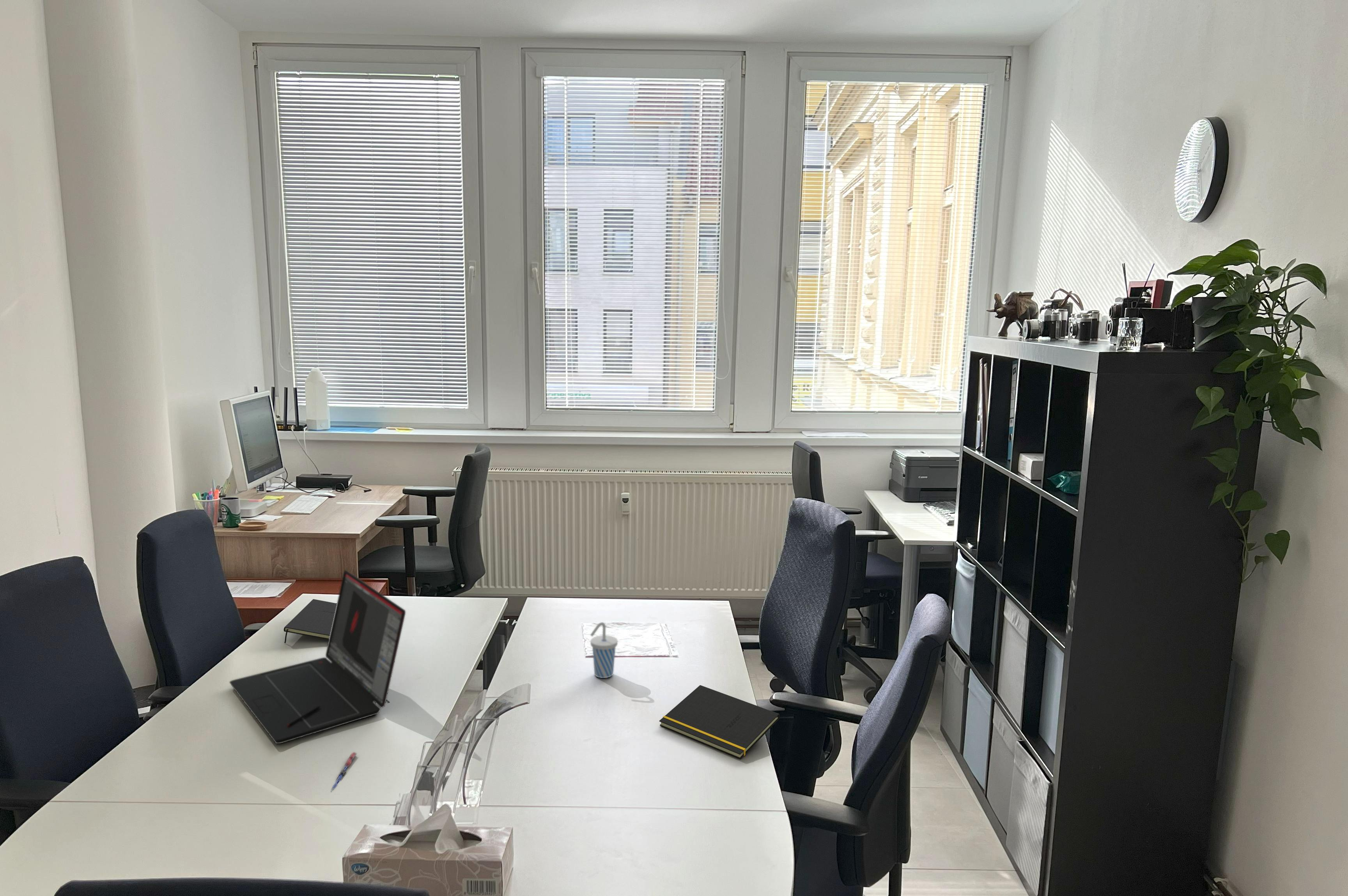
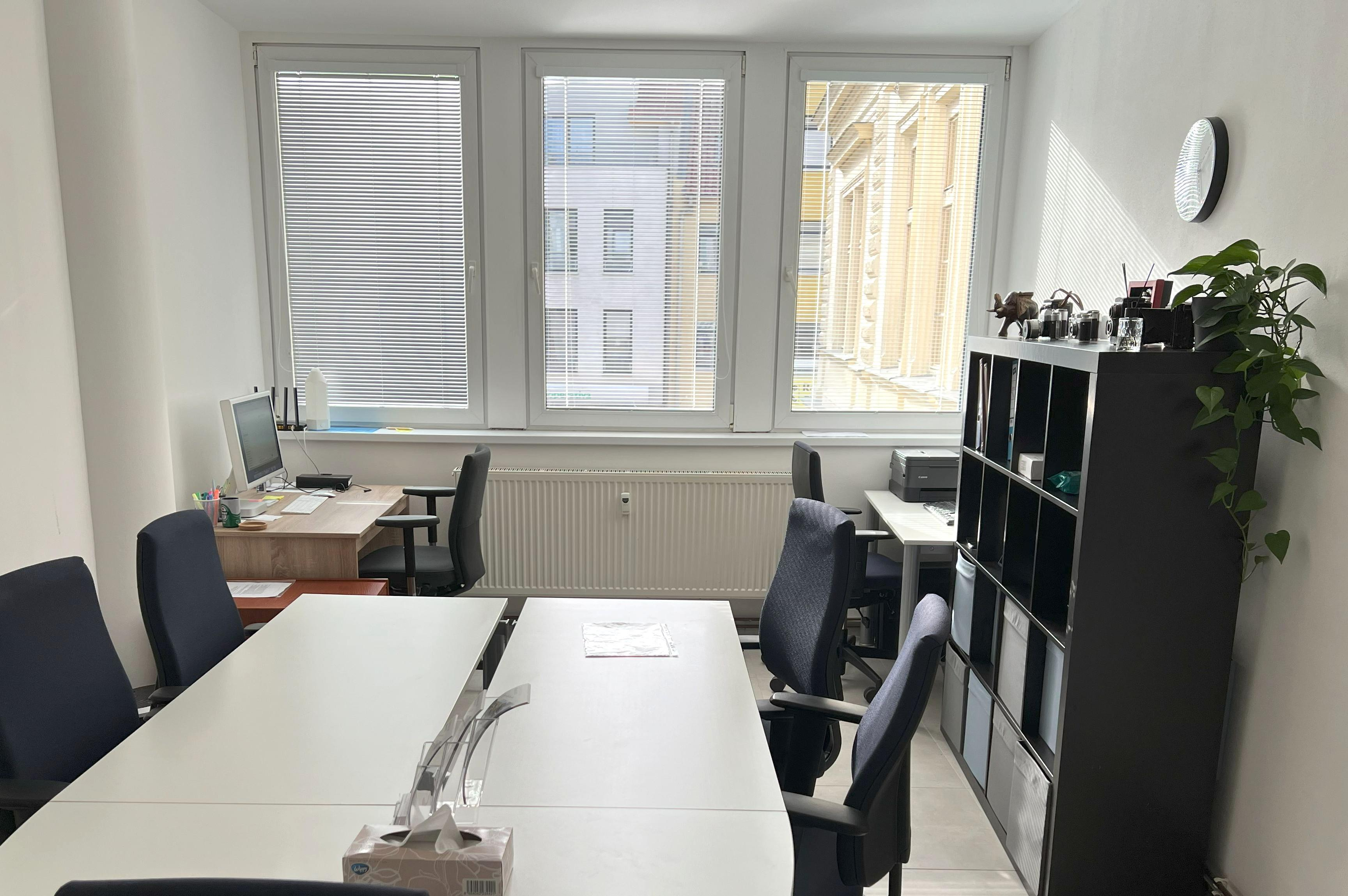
- cup [590,622,618,679]
- pen [330,752,357,792]
- laptop [229,570,406,744]
- notepad [659,685,780,760]
- notepad [283,599,337,643]
